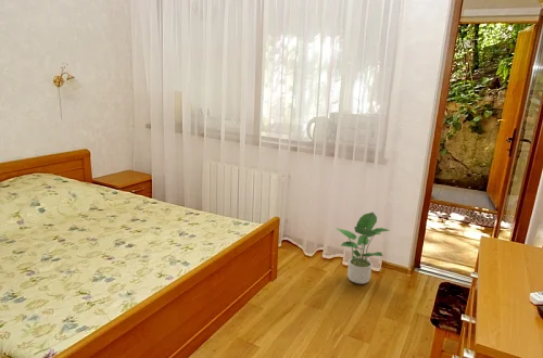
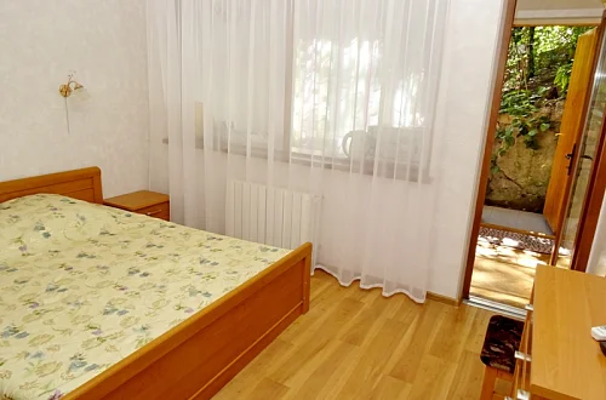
- potted plant [334,212,391,285]
